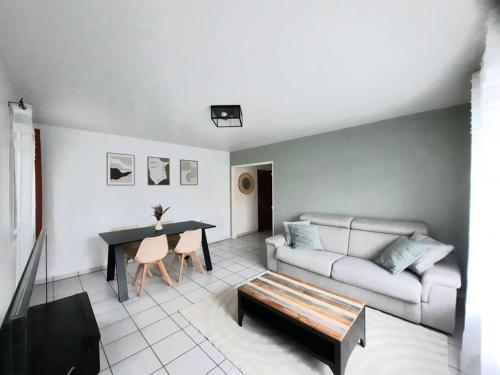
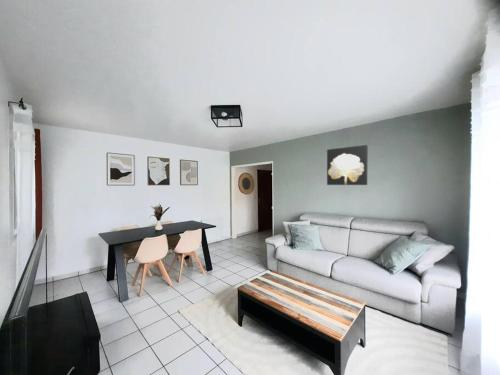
+ wall art [326,144,369,186]
